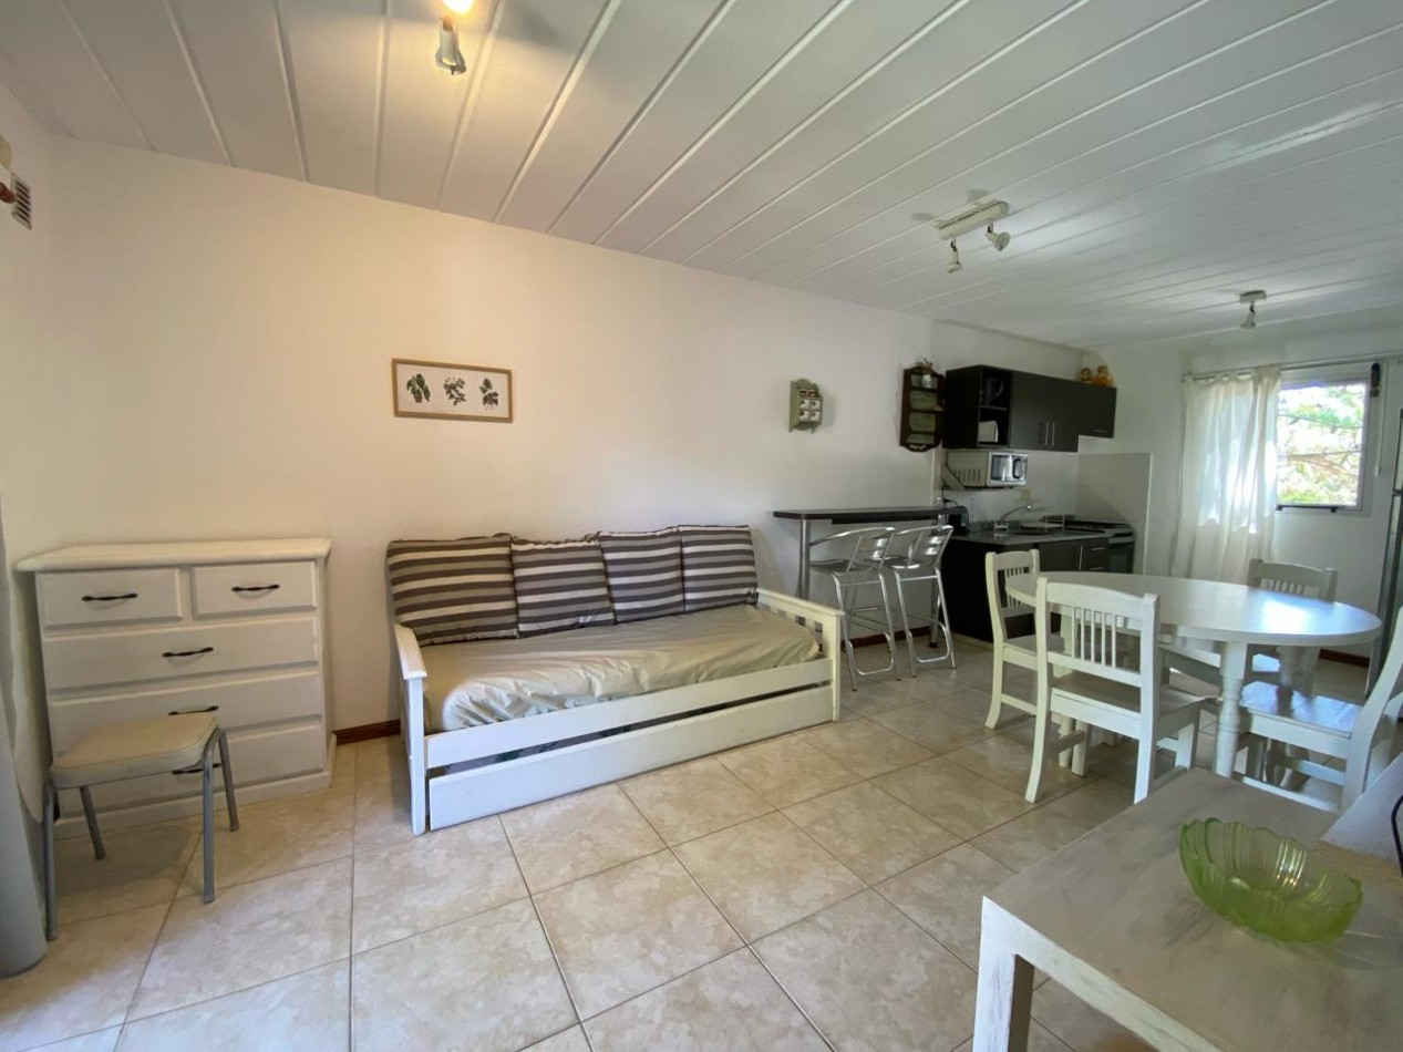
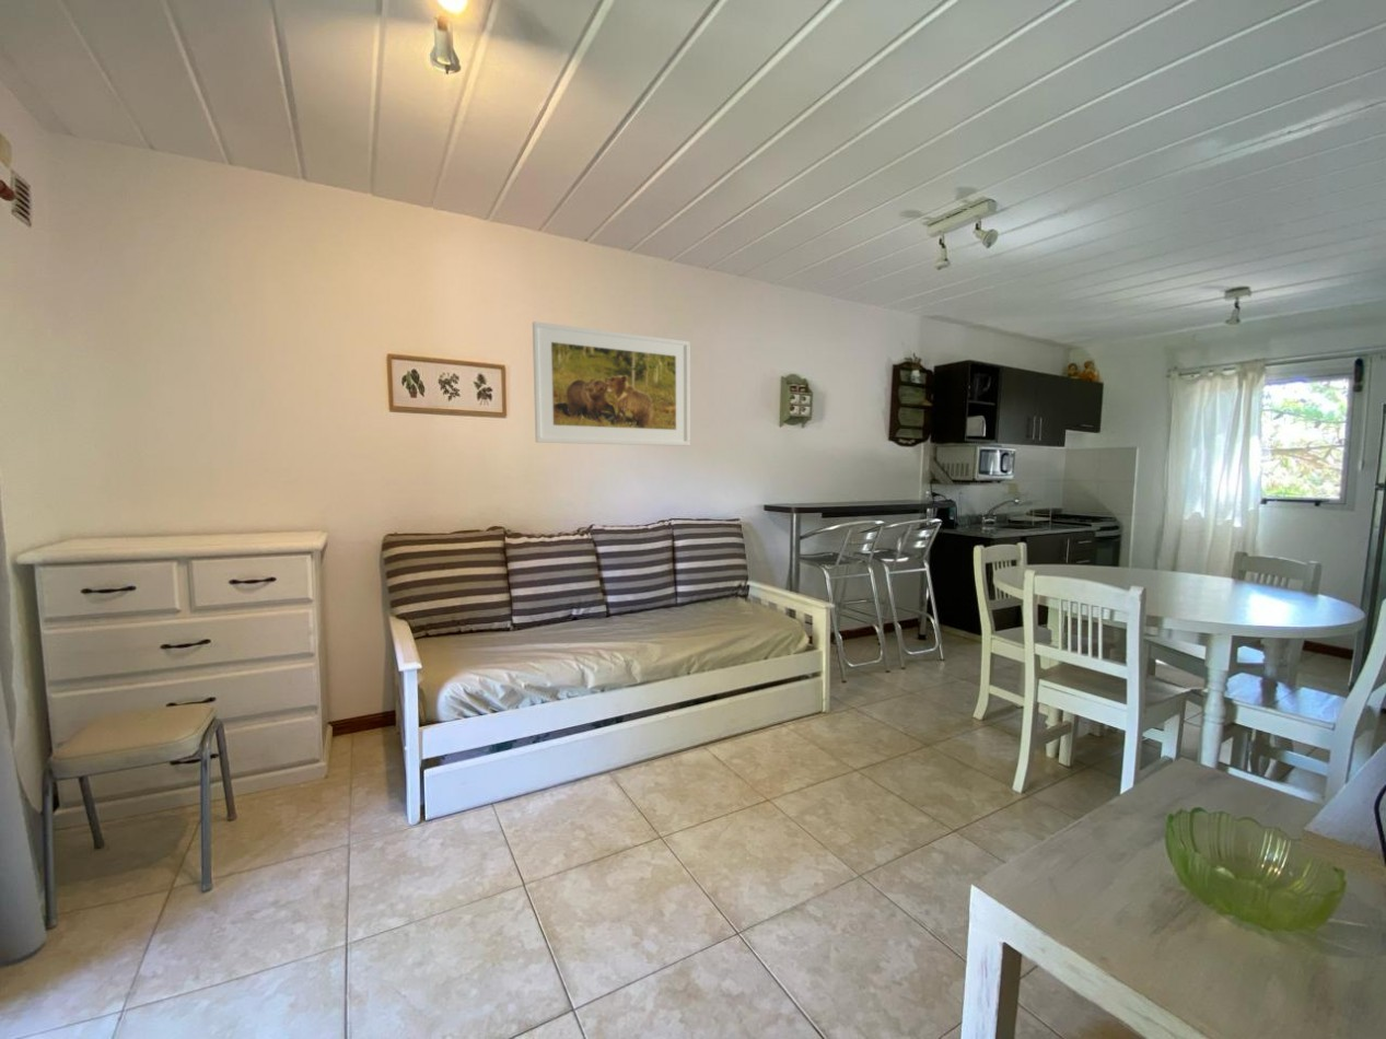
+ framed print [532,320,691,447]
